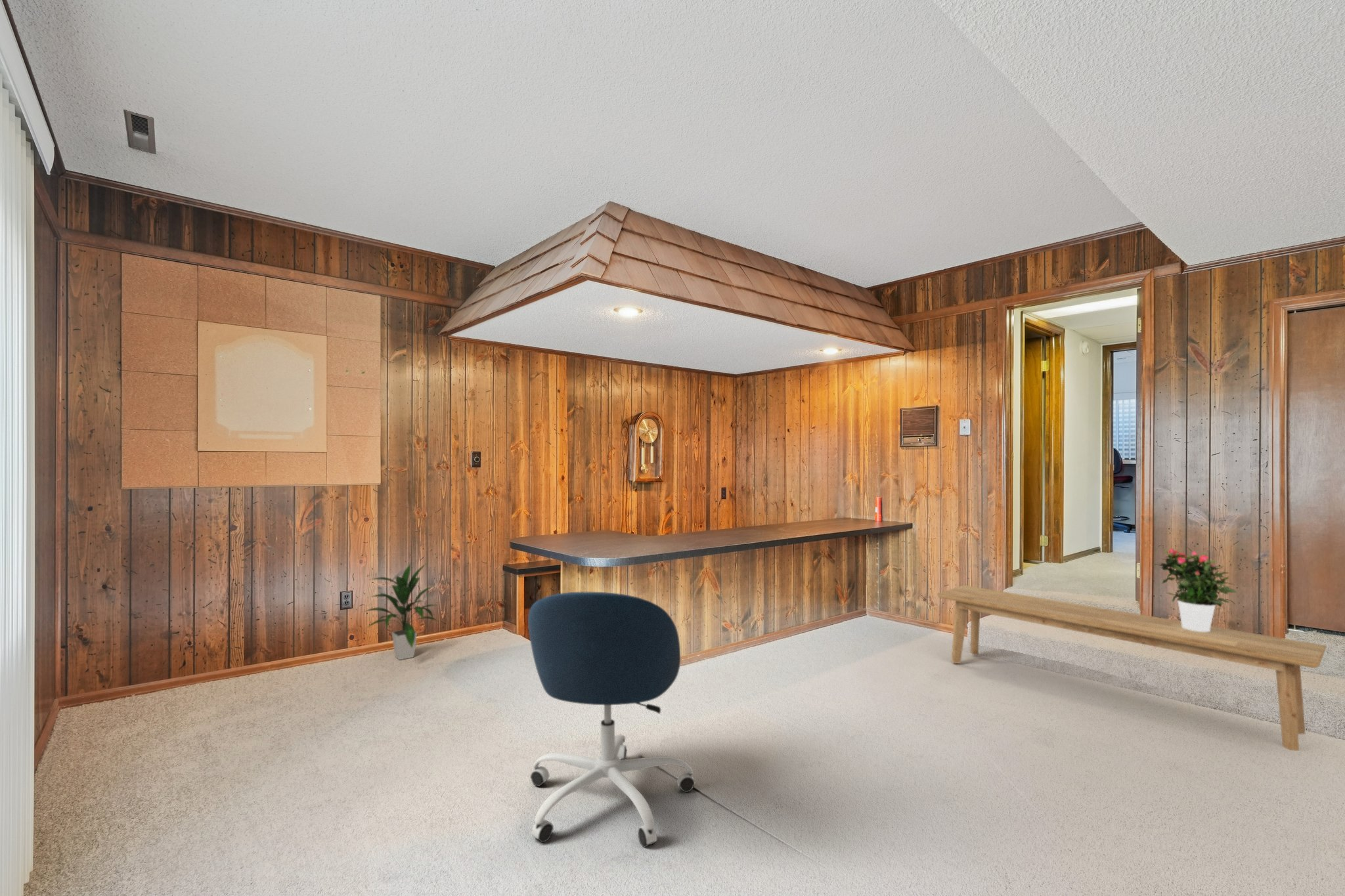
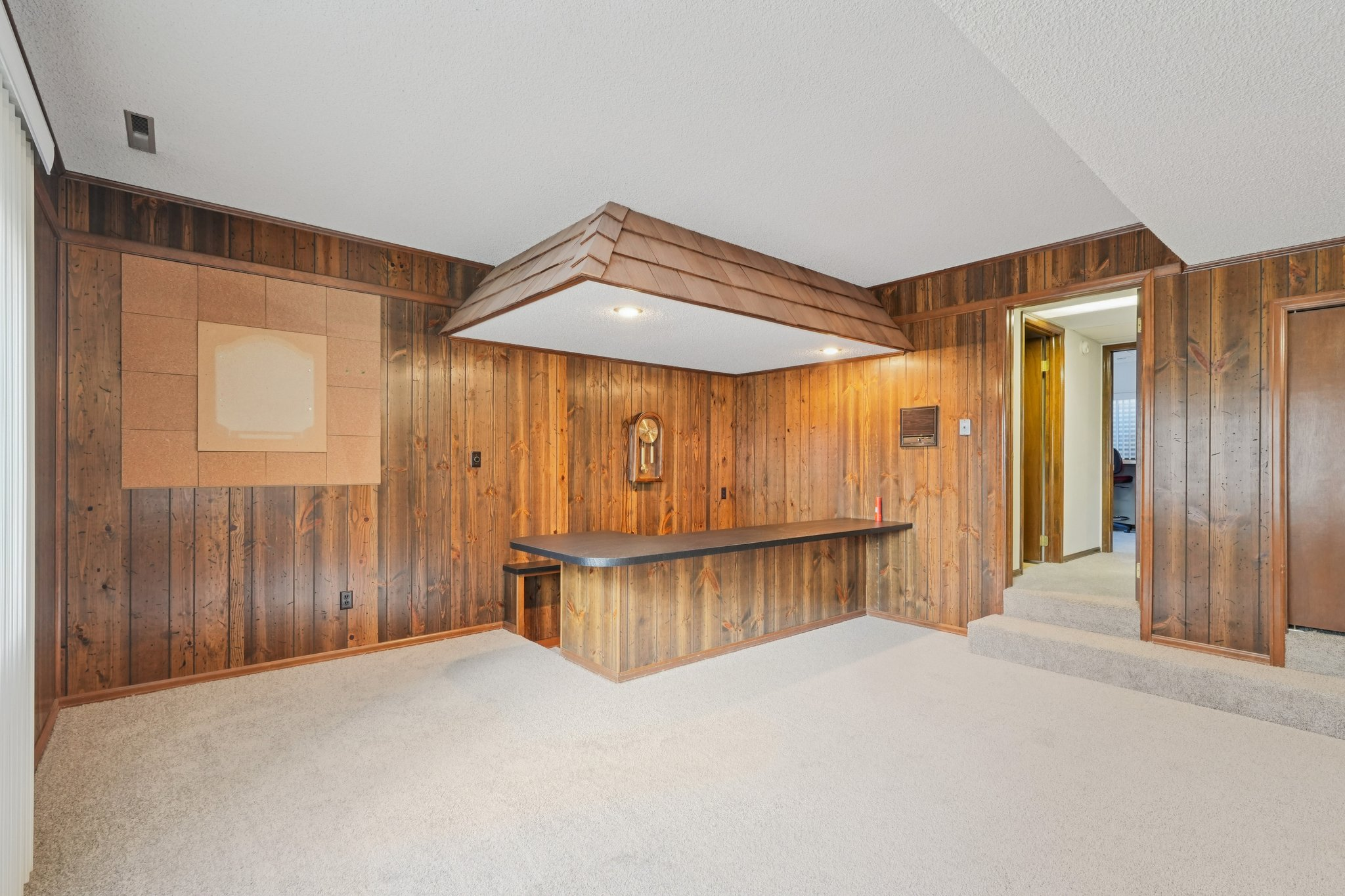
- indoor plant [360,561,439,660]
- potted flower [1152,547,1237,631]
- office chair [527,591,696,848]
- bench [937,584,1327,752]
